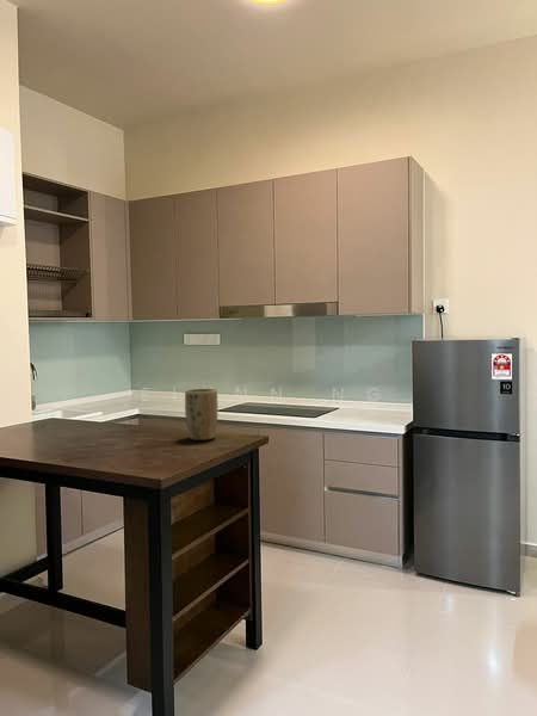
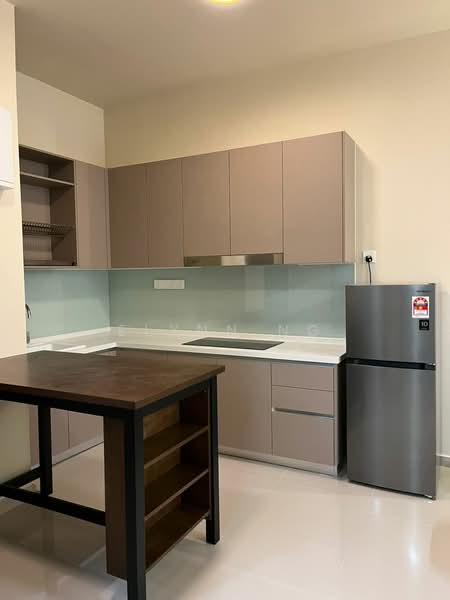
- plant pot [184,388,218,442]
